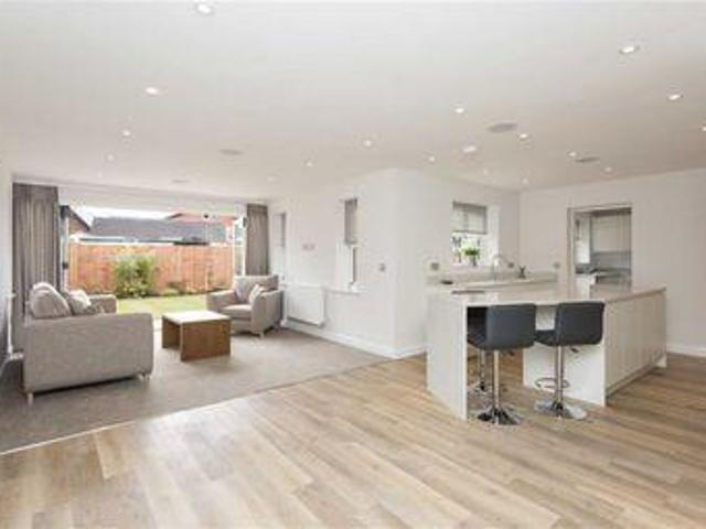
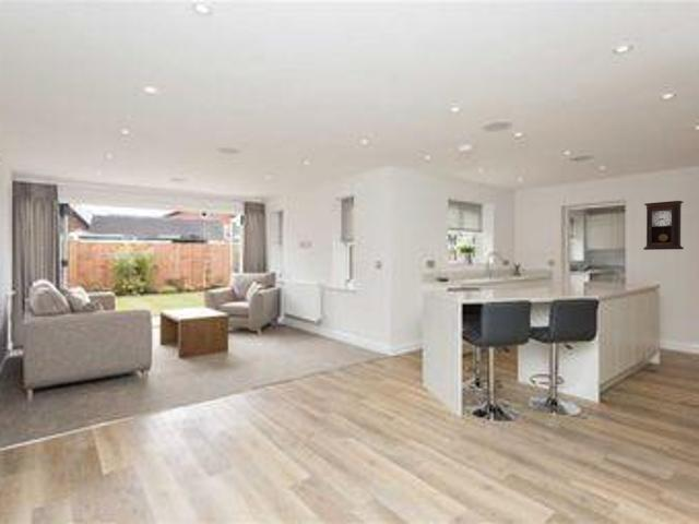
+ pendulum clock [643,200,685,251]
